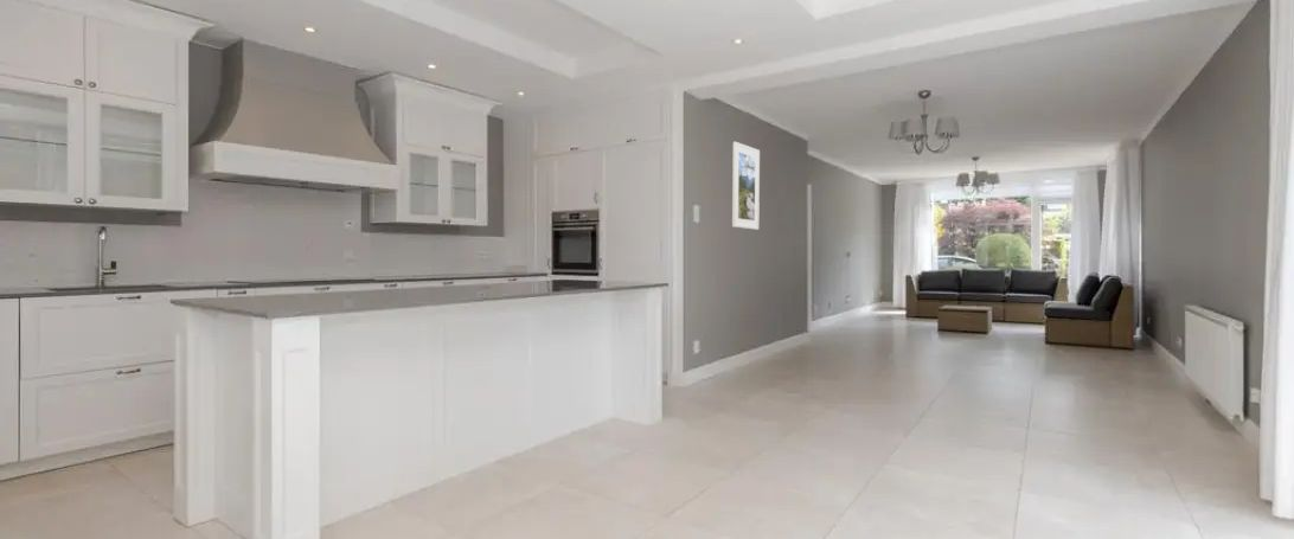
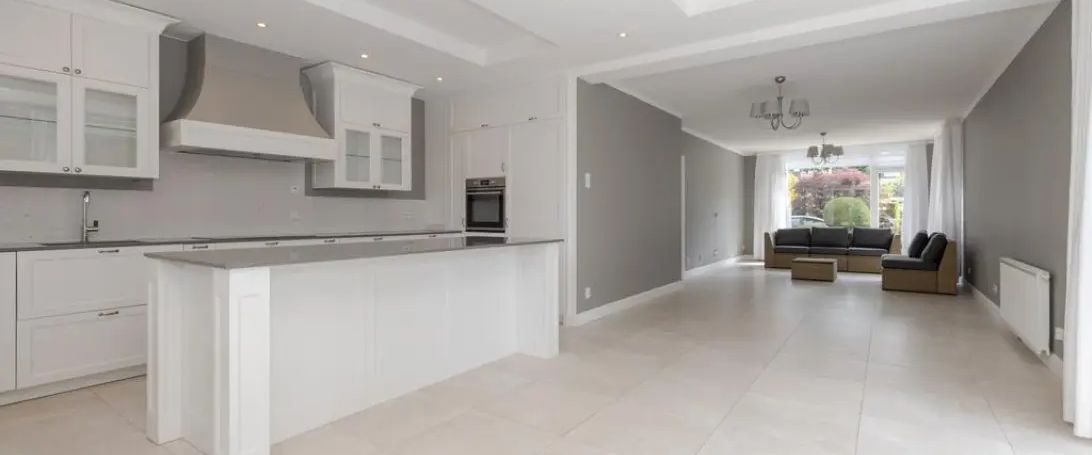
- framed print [731,141,761,231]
